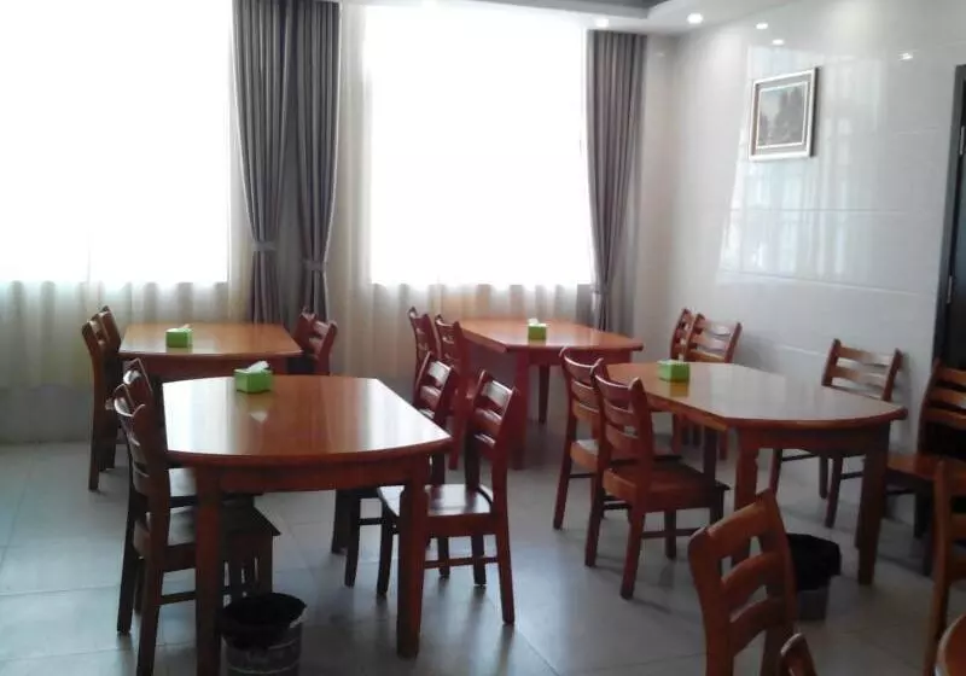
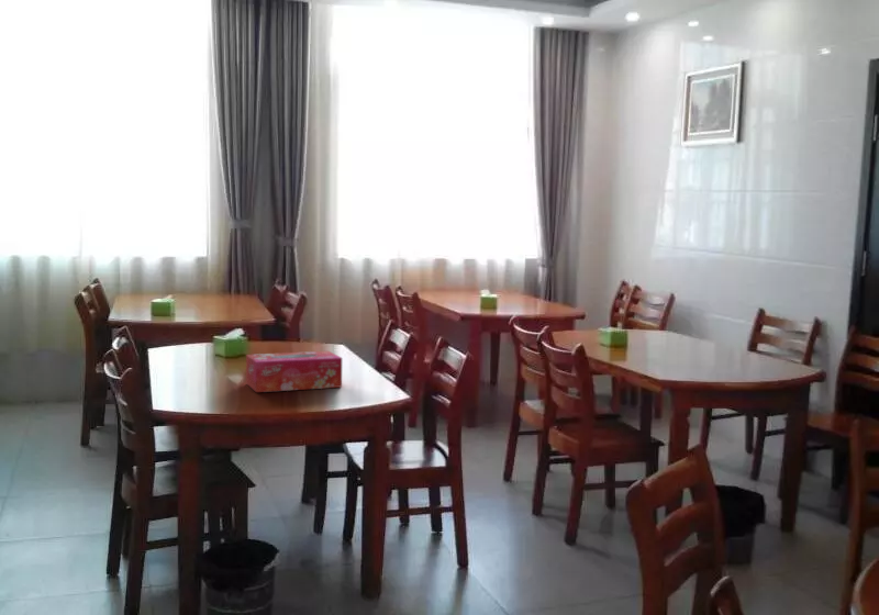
+ tissue box [245,350,343,393]
